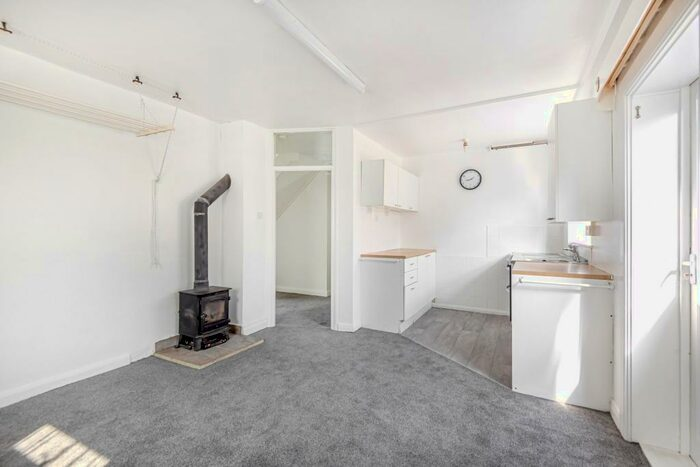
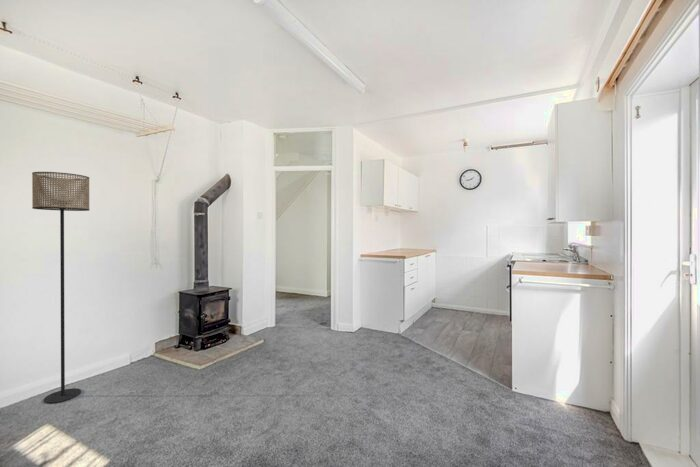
+ floor lamp [31,171,91,404]
